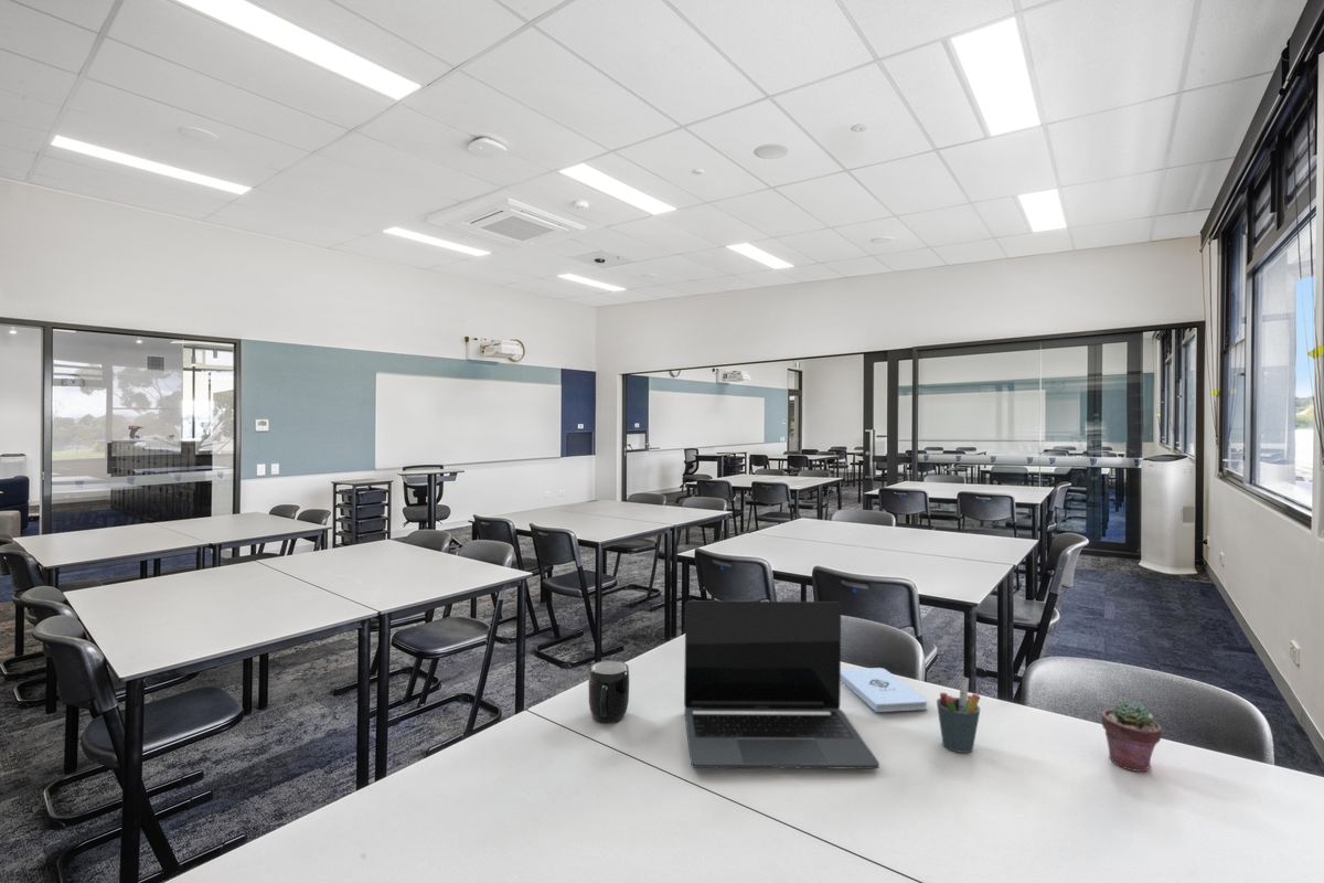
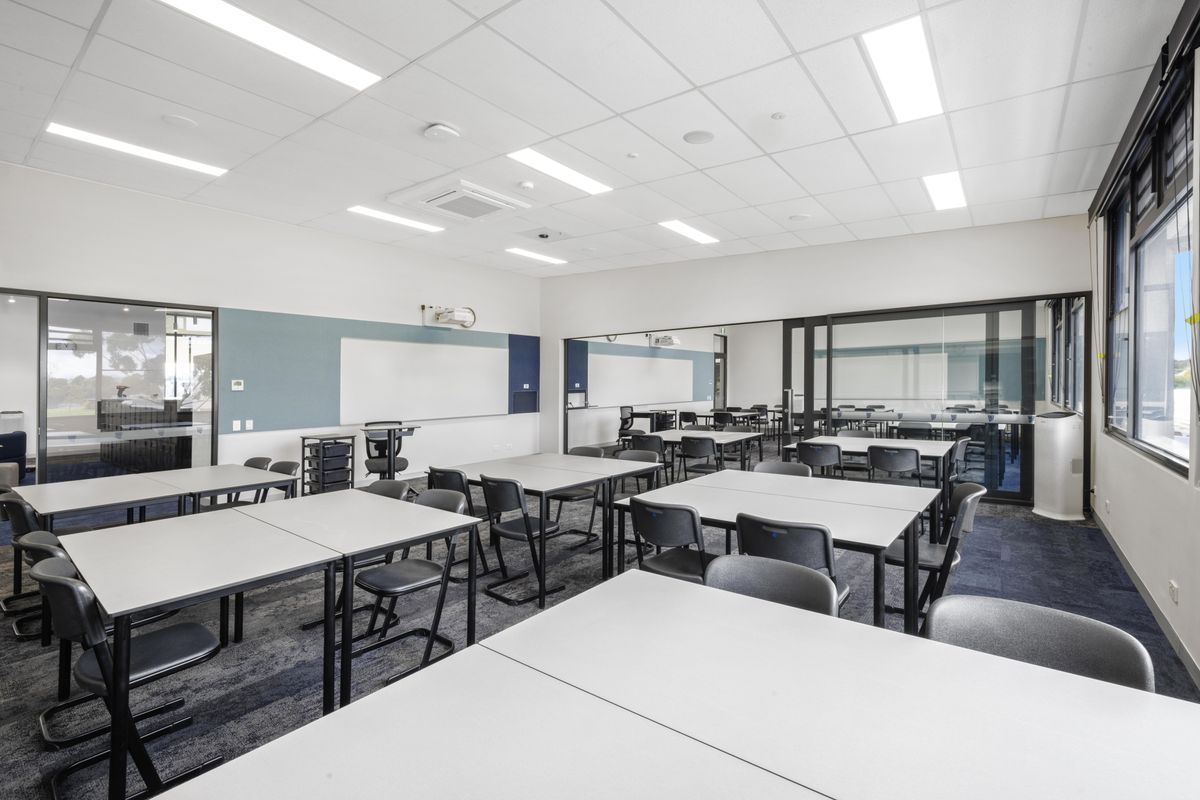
- notepad [841,667,929,713]
- potted succulent [1101,699,1163,773]
- laptop [683,599,880,770]
- mug [587,660,630,724]
- pen holder [936,675,981,754]
